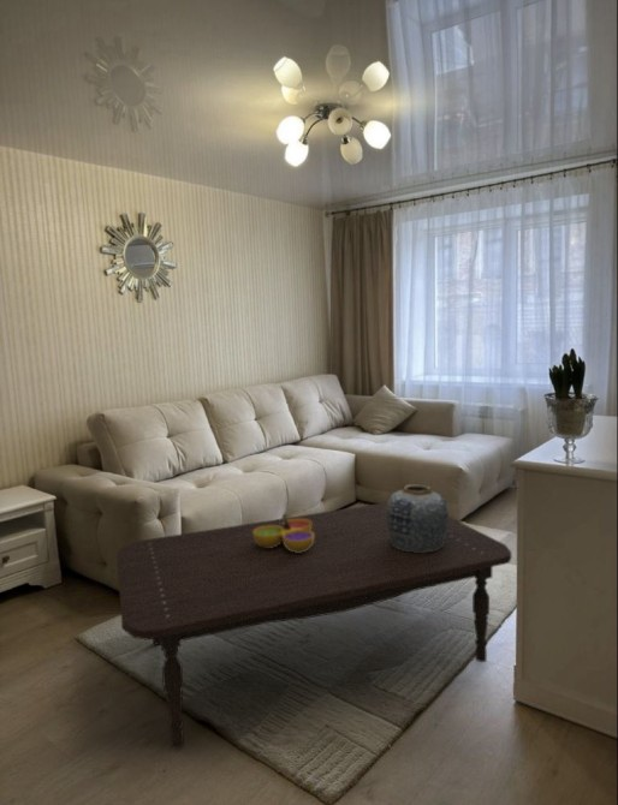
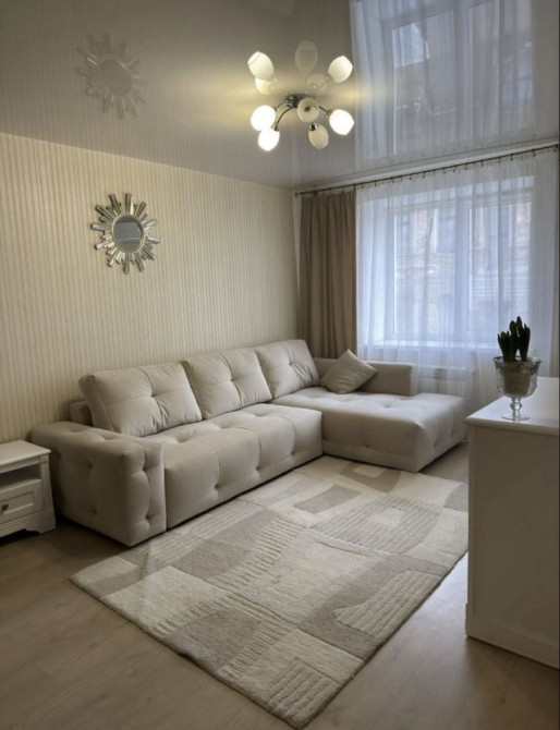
- vase [386,483,450,553]
- decorative bowl [254,517,314,553]
- coffee table [115,501,512,750]
